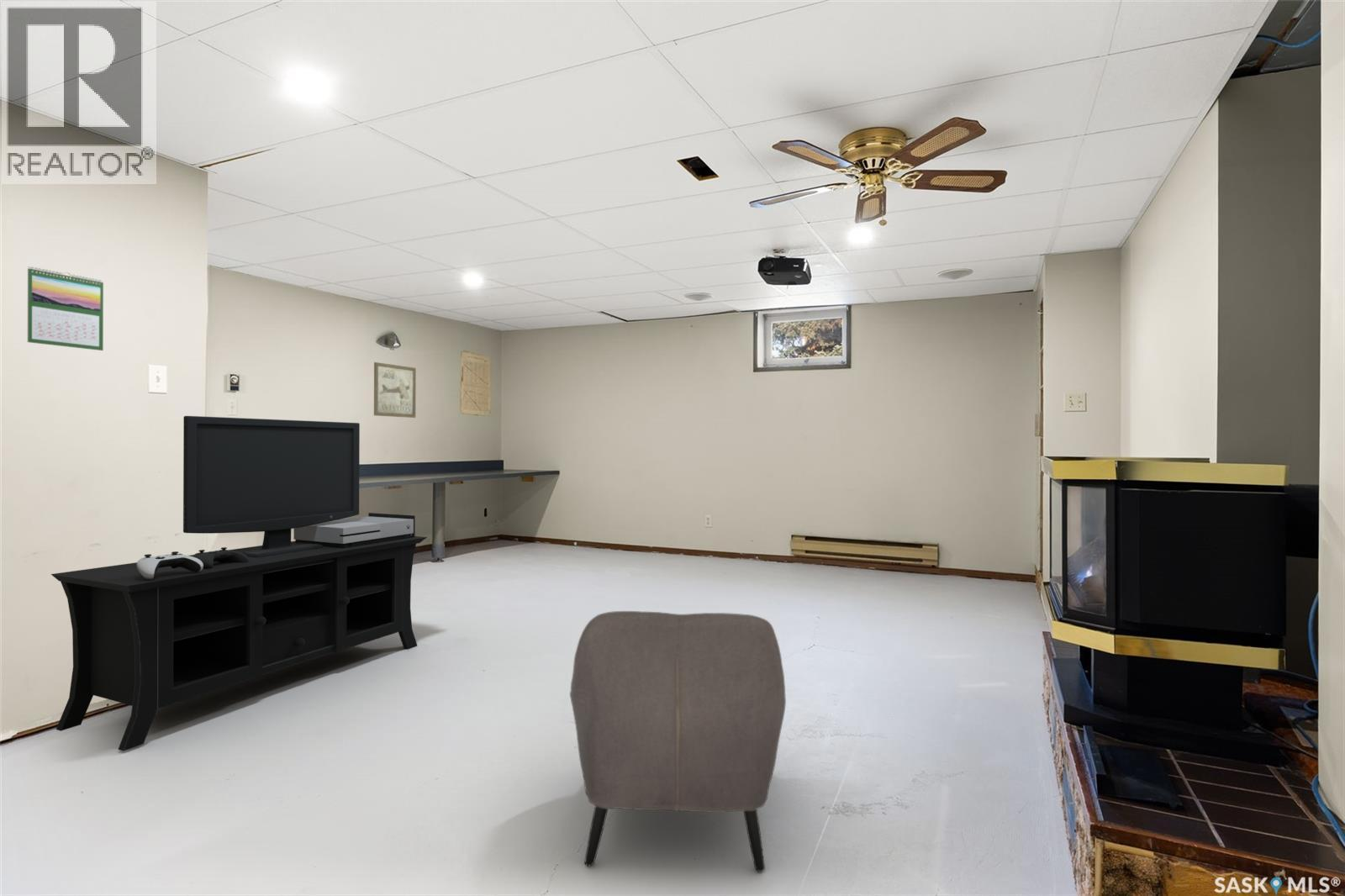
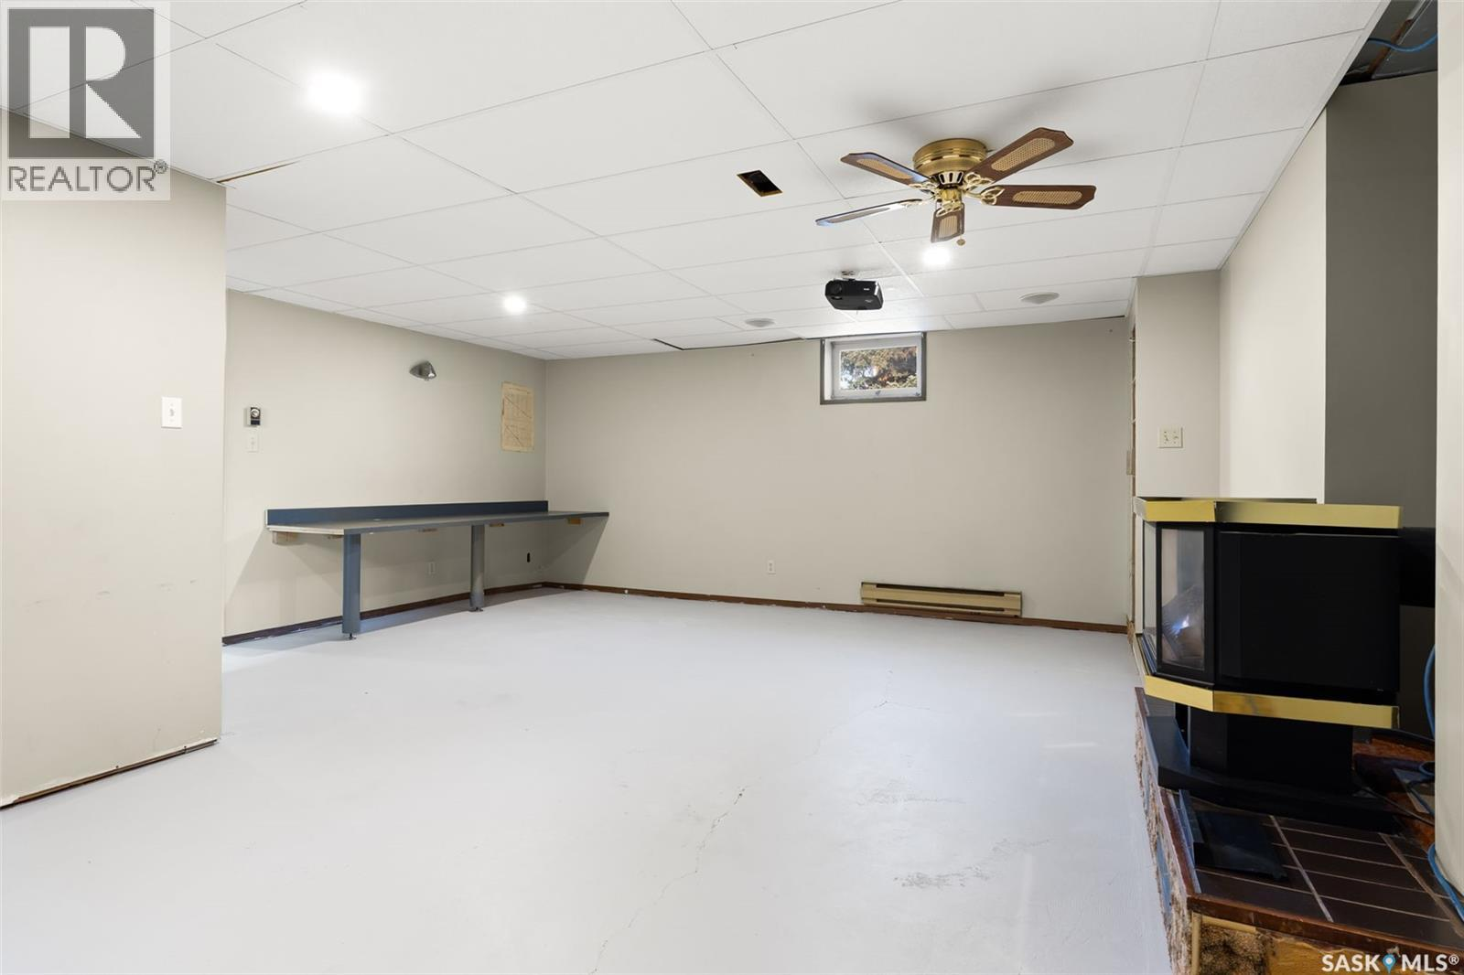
- armchair [569,610,787,872]
- media console [50,415,428,752]
- wall art [373,361,417,419]
- calendar [27,266,104,351]
